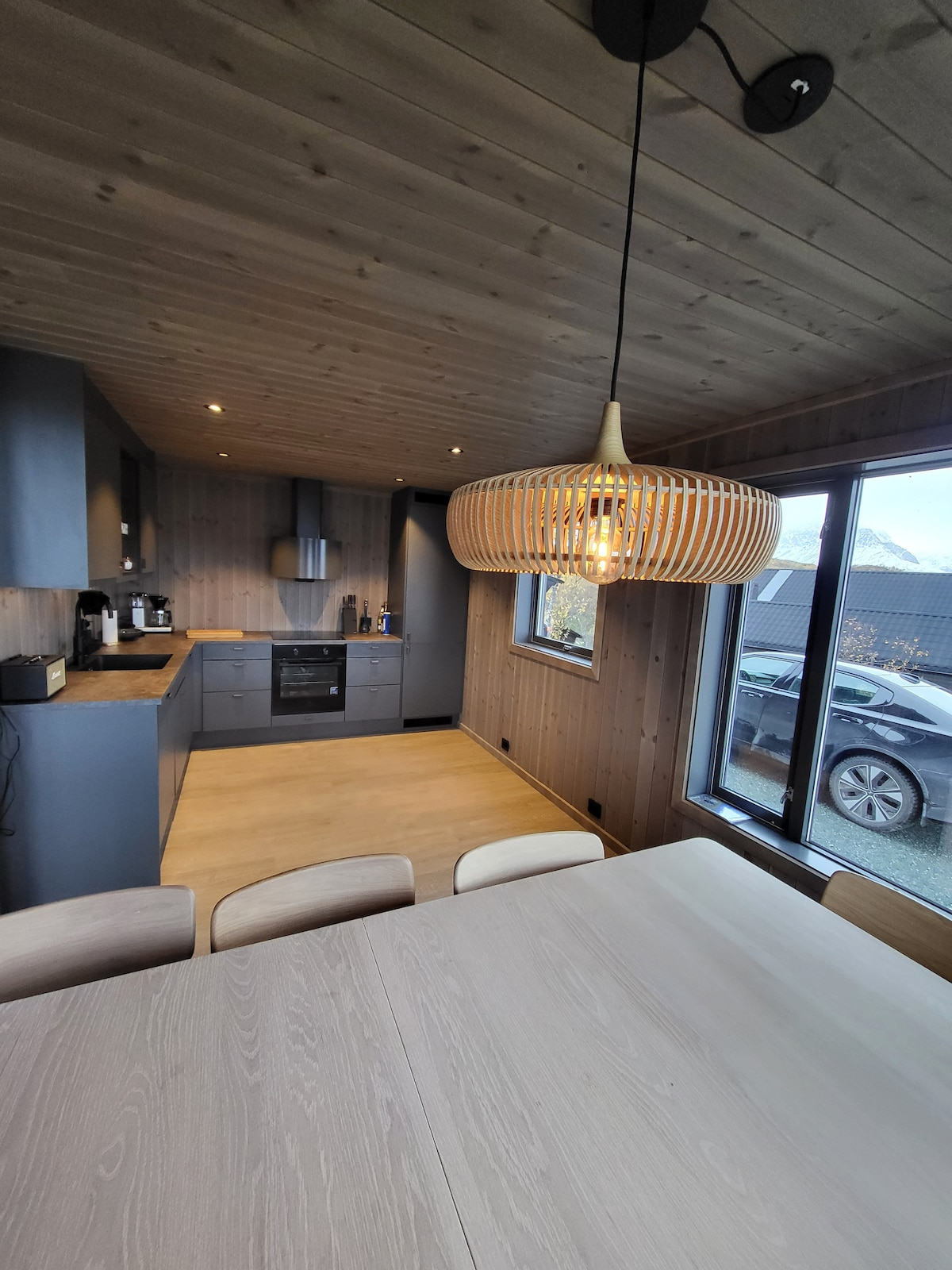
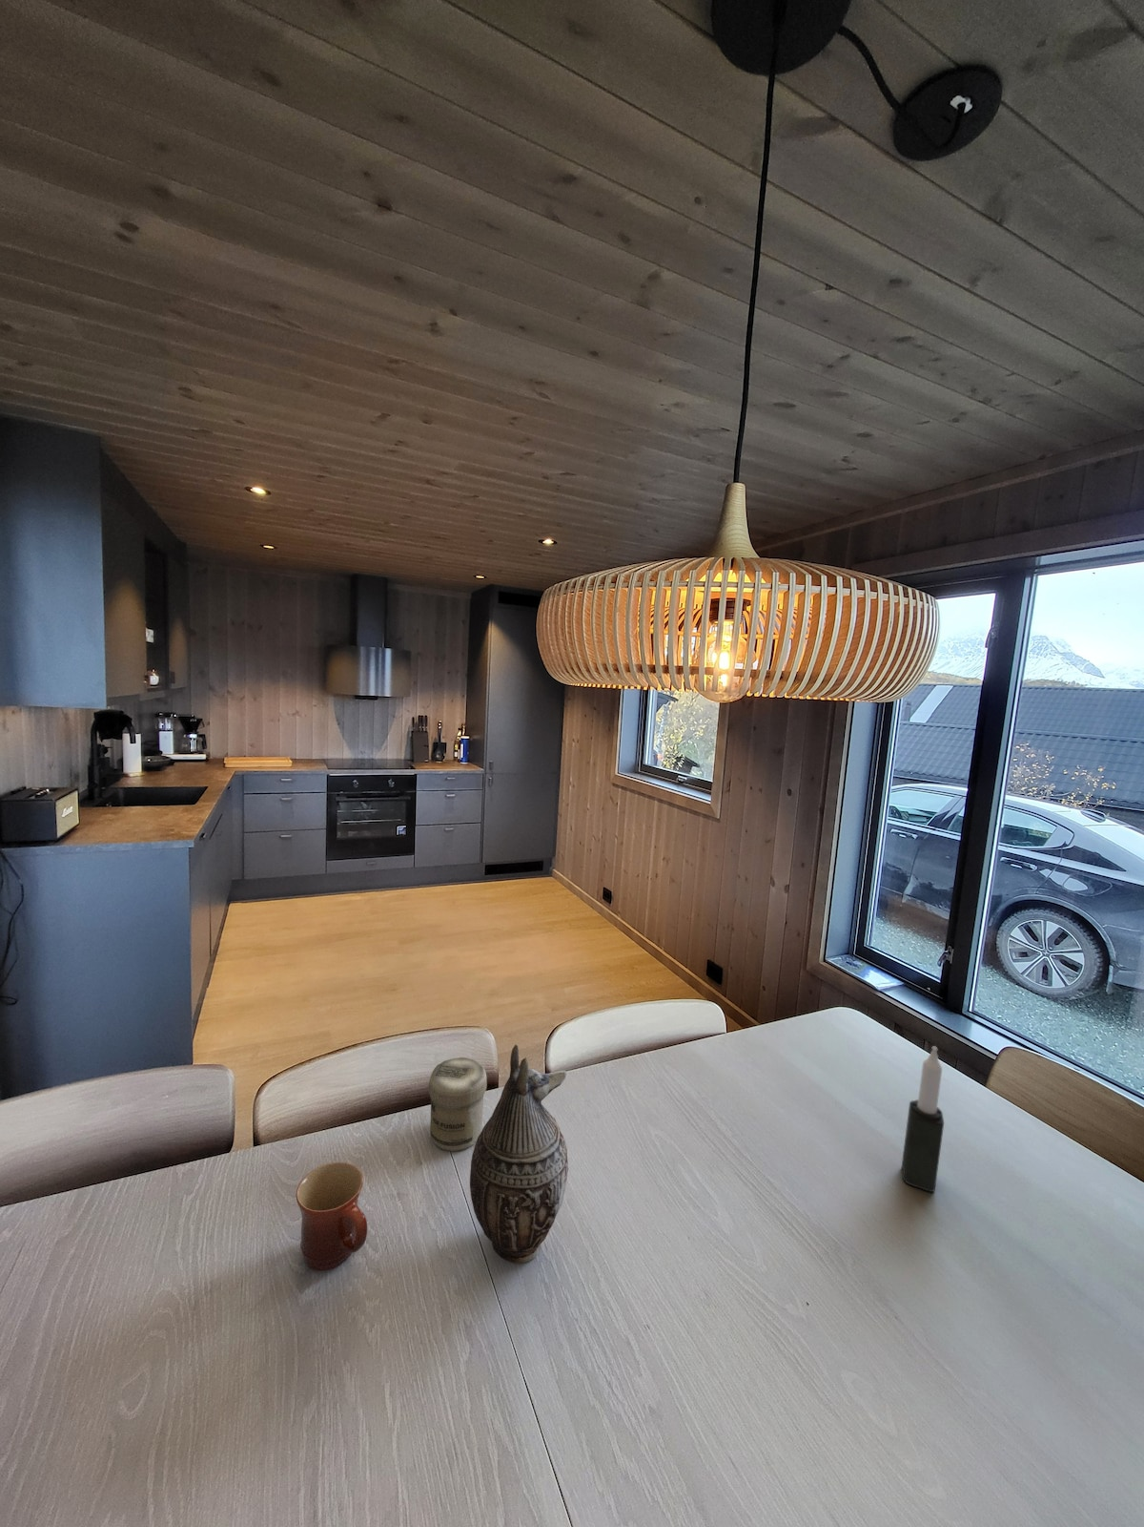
+ mug [296,1161,368,1272]
+ jar [428,1057,488,1152]
+ candle [901,1045,945,1193]
+ decorative vase [469,1044,570,1265]
